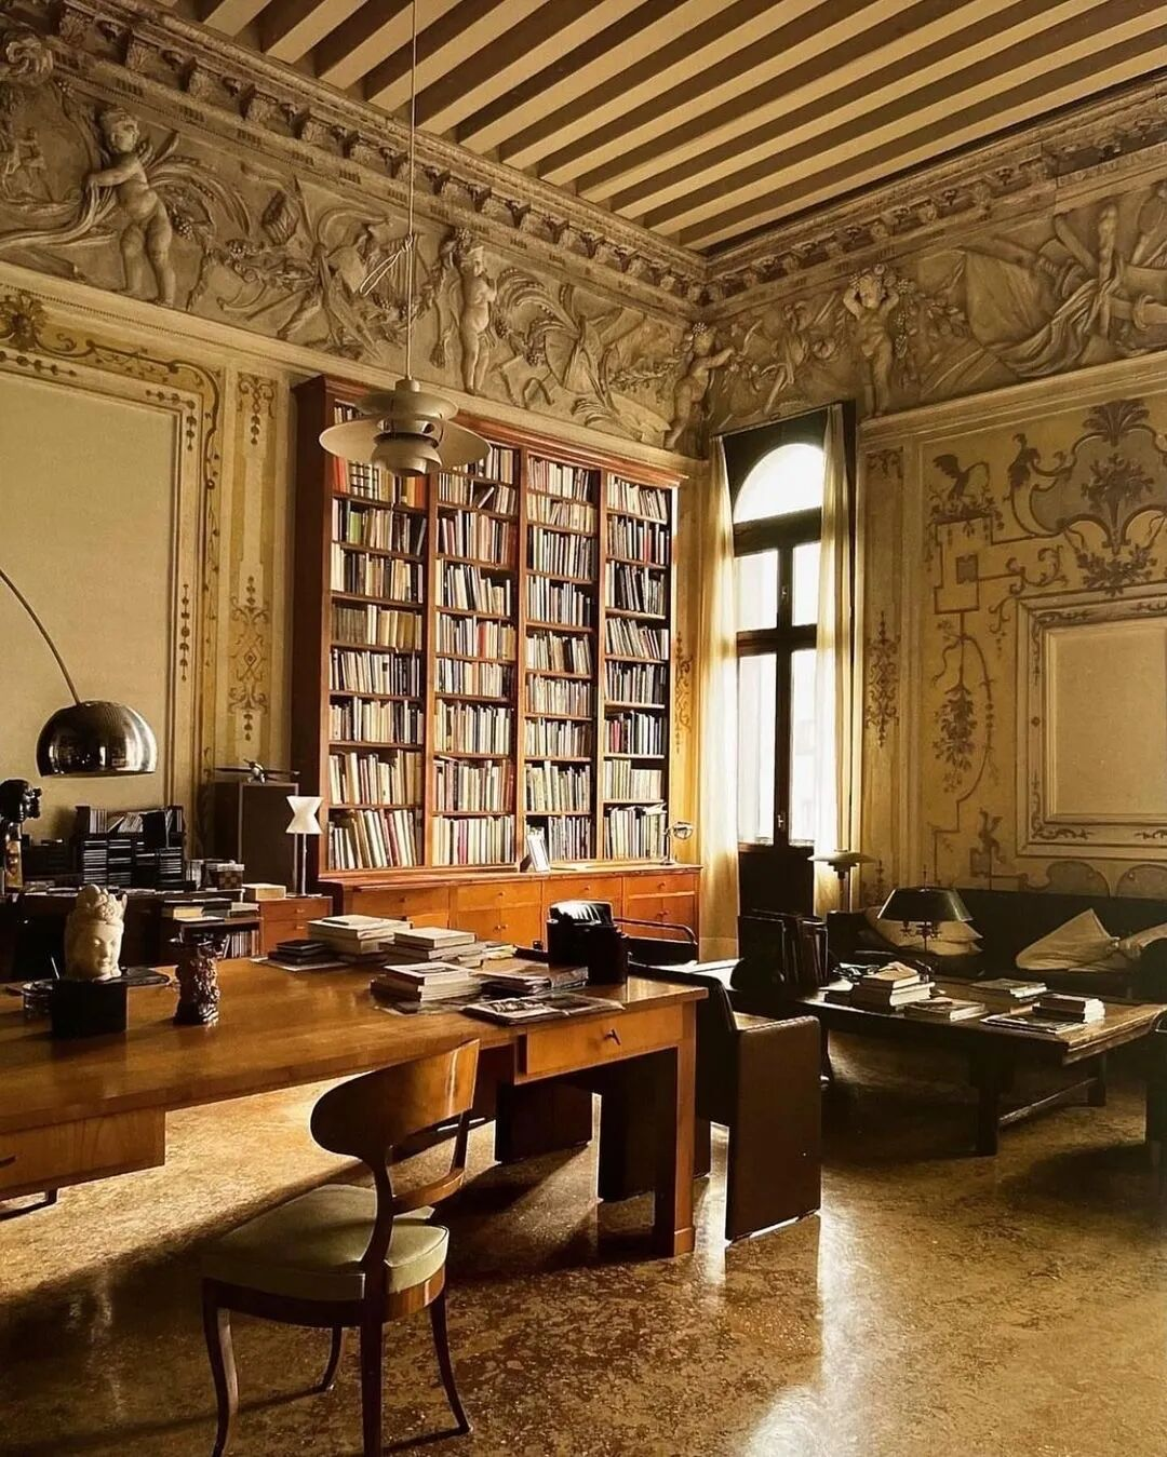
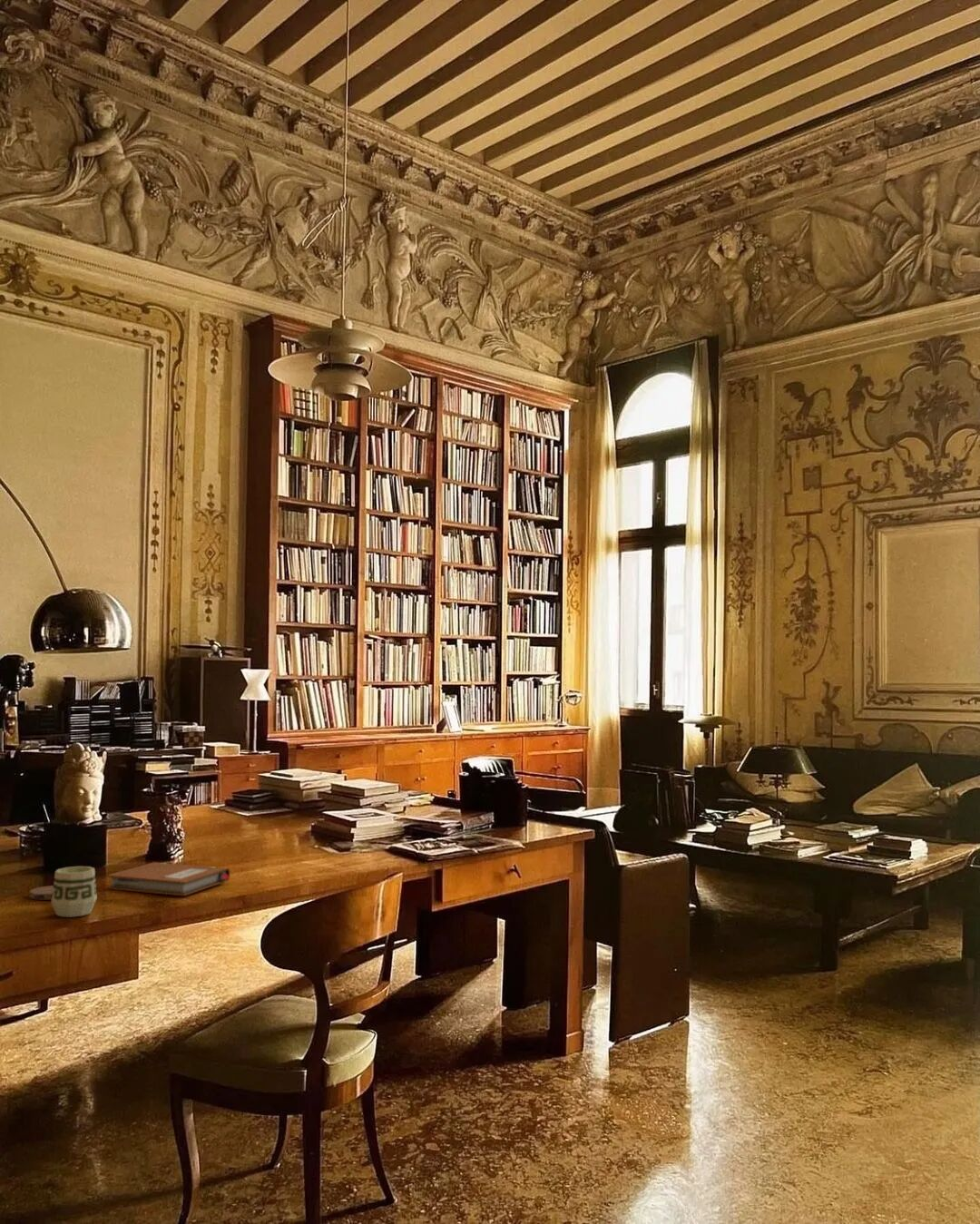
+ coaster [29,885,54,901]
+ cup [50,866,98,918]
+ notebook [106,861,230,896]
